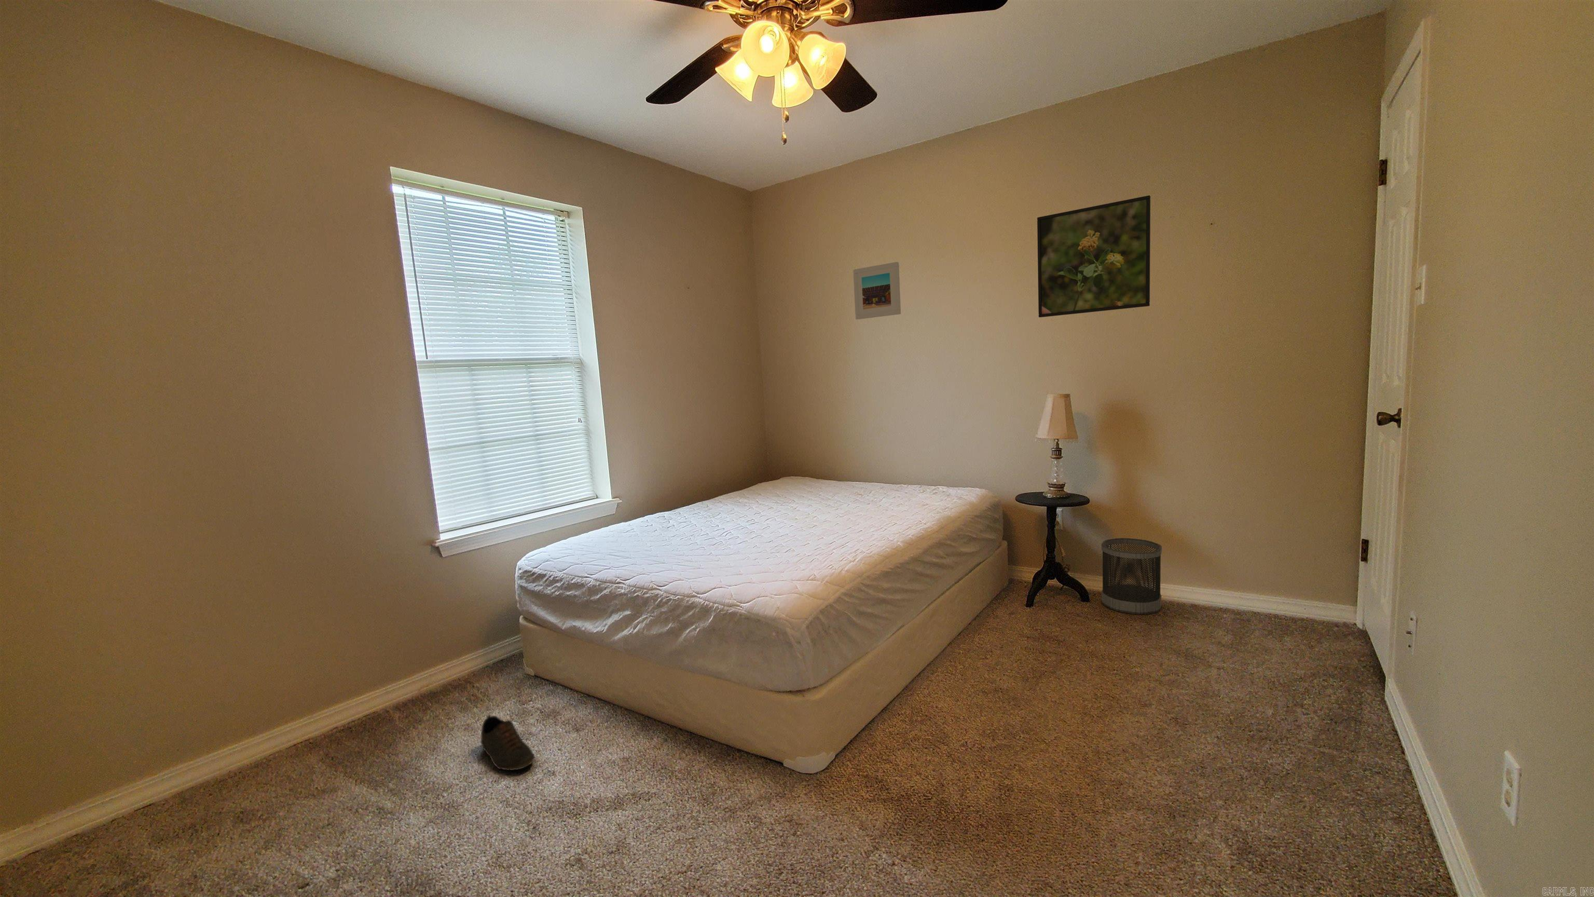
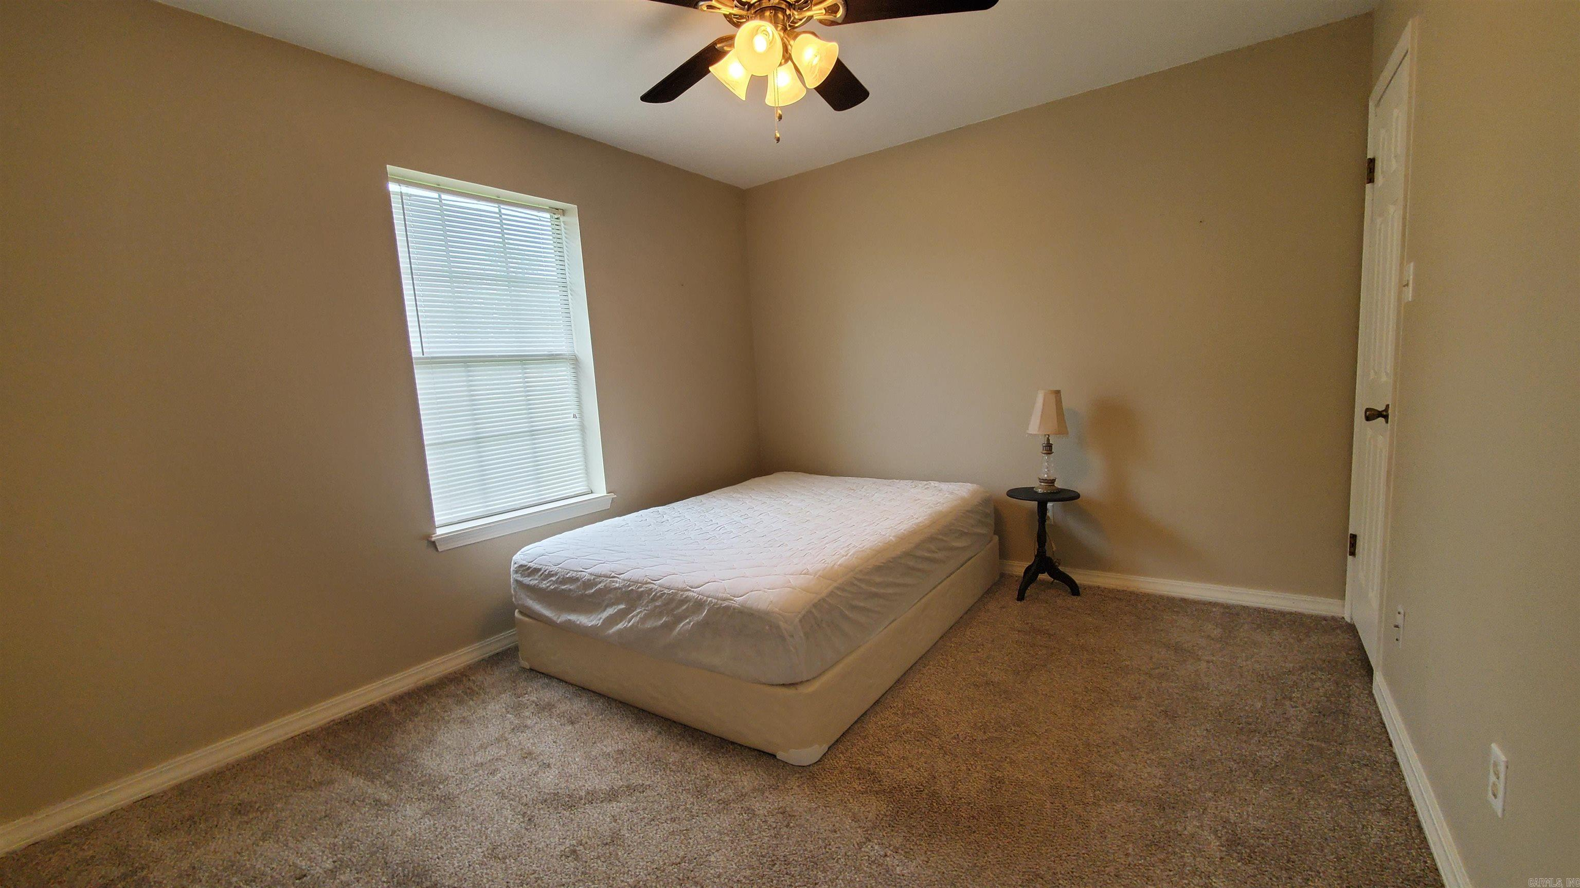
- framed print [1037,195,1151,318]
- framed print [853,262,901,320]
- wastebasket [1101,538,1163,616]
- shoe [481,715,535,771]
